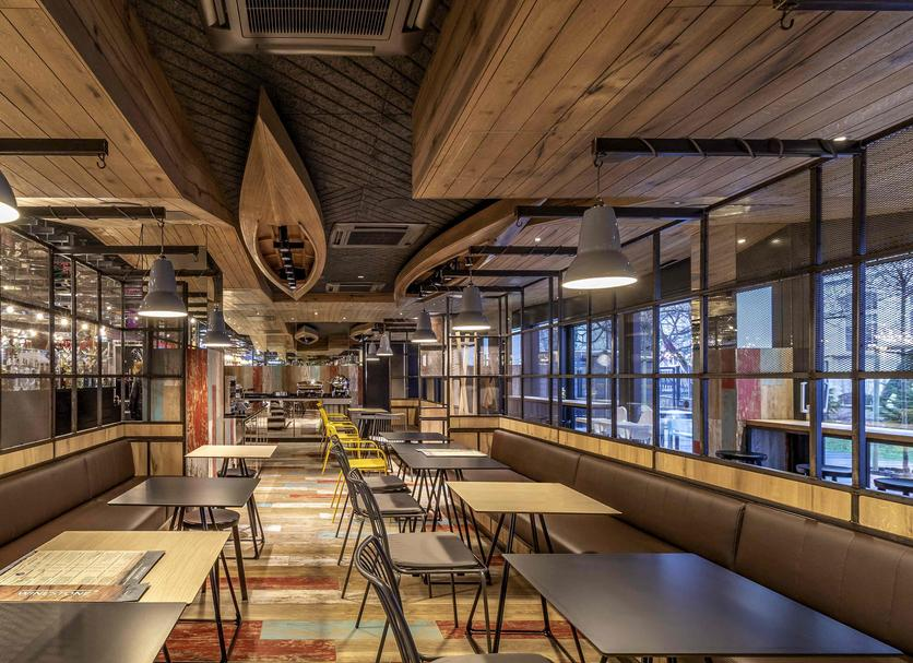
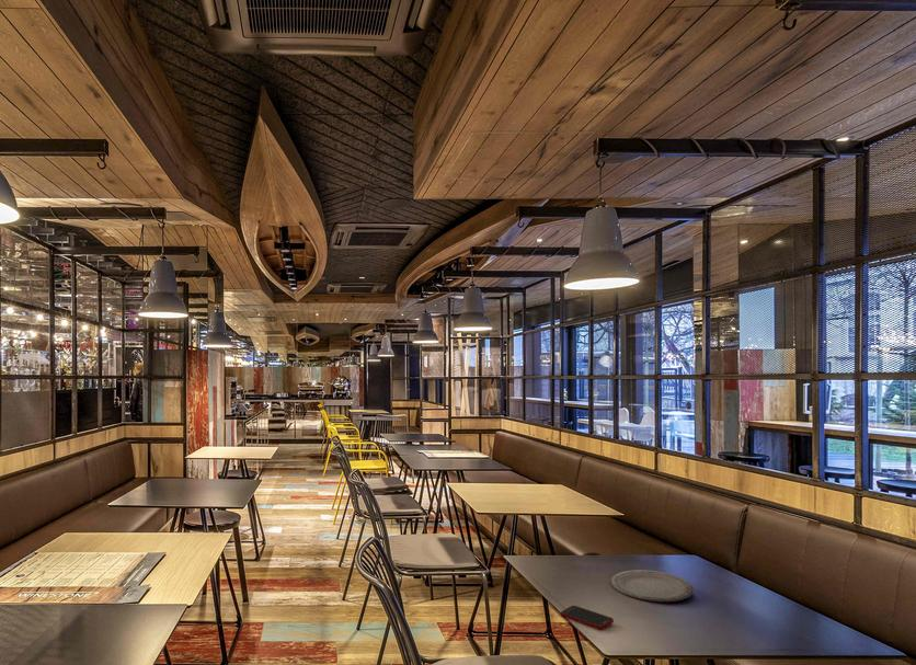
+ cell phone [560,605,615,631]
+ plate [610,569,695,603]
